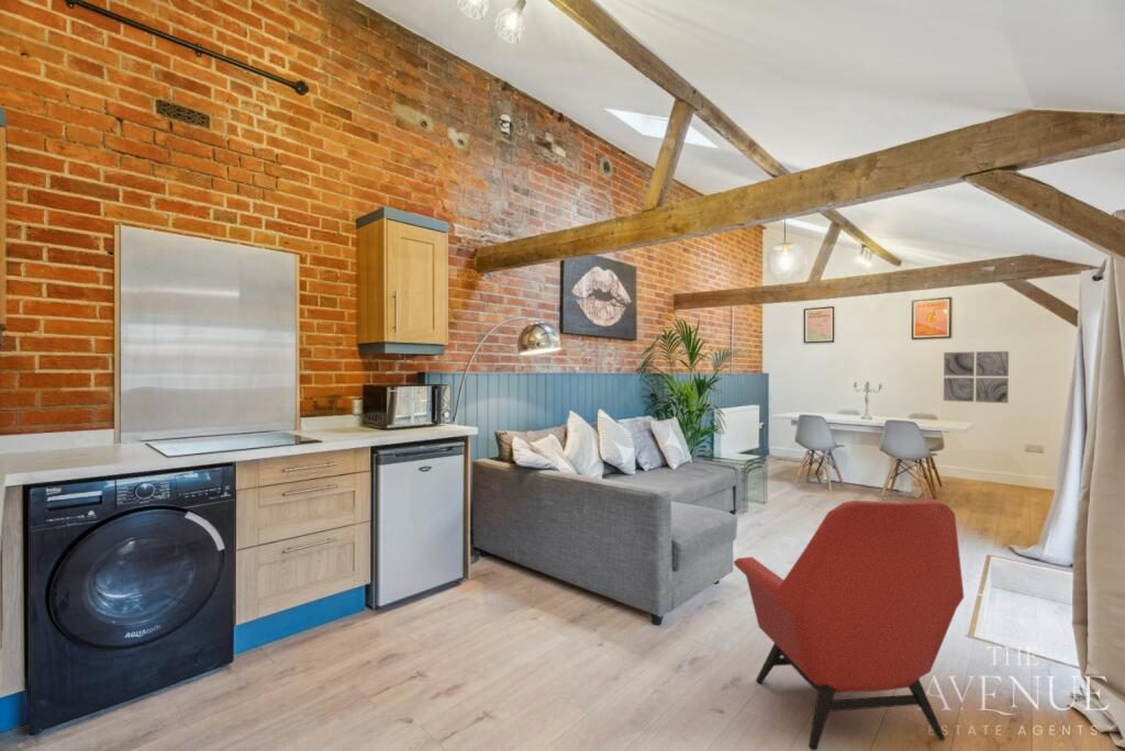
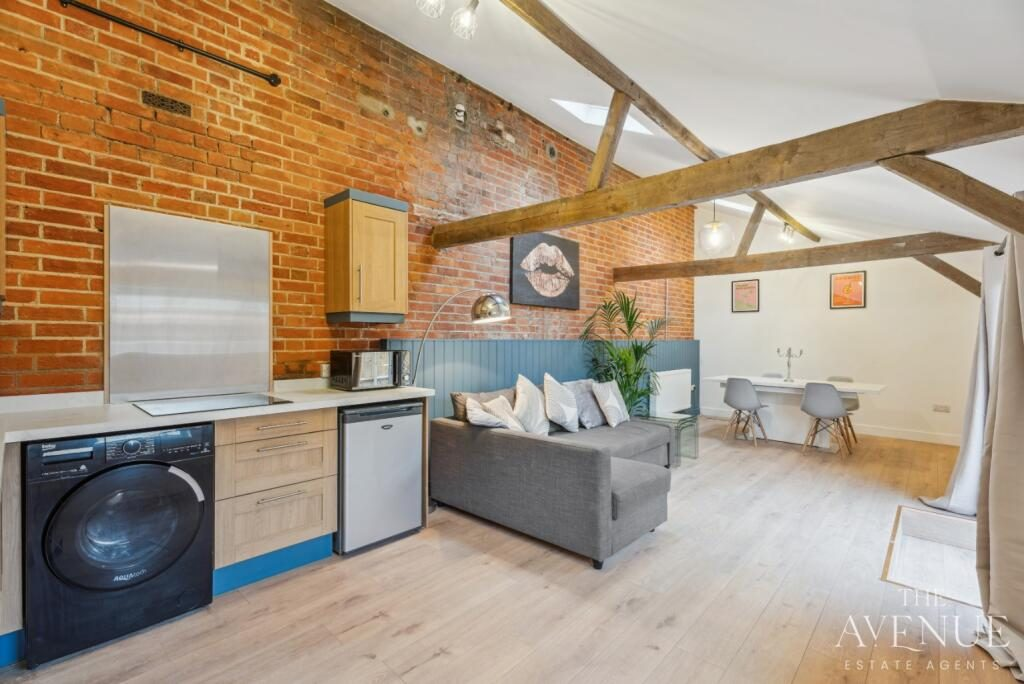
- armchair [733,497,965,751]
- wall art [943,350,1010,404]
